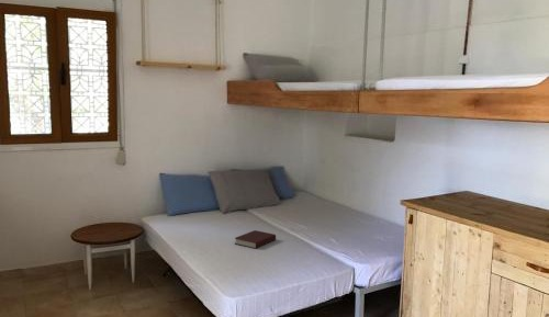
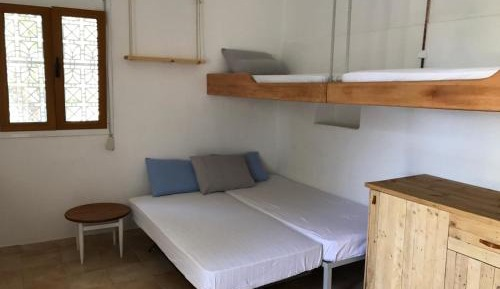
- book [234,229,277,249]
